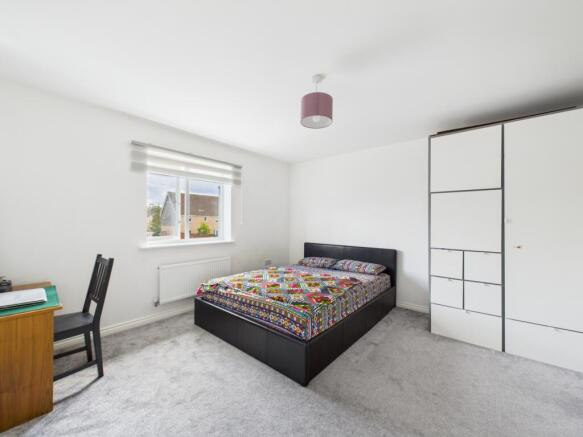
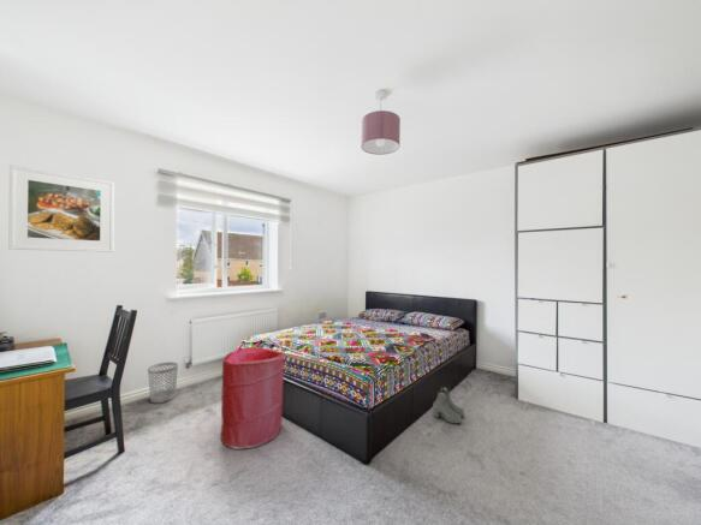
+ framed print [7,163,115,253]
+ wastebasket [147,360,179,404]
+ laundry hamper [220,346,286,451]
+ boots [432,386,465,425]
